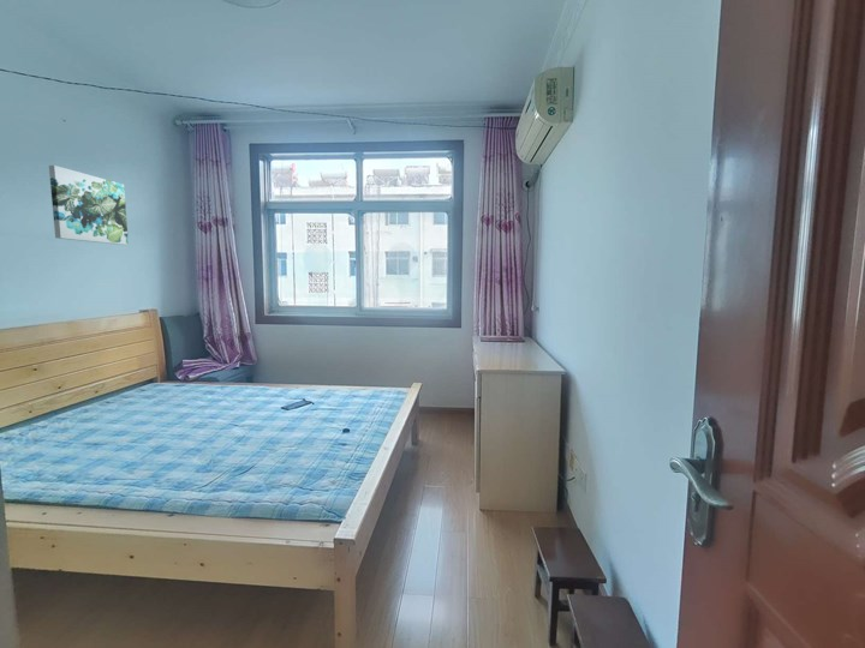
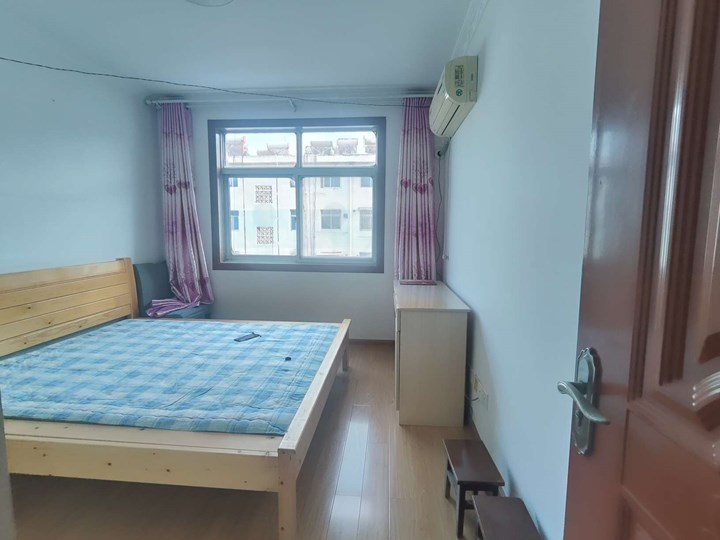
- wall art [48,164,130,246]
